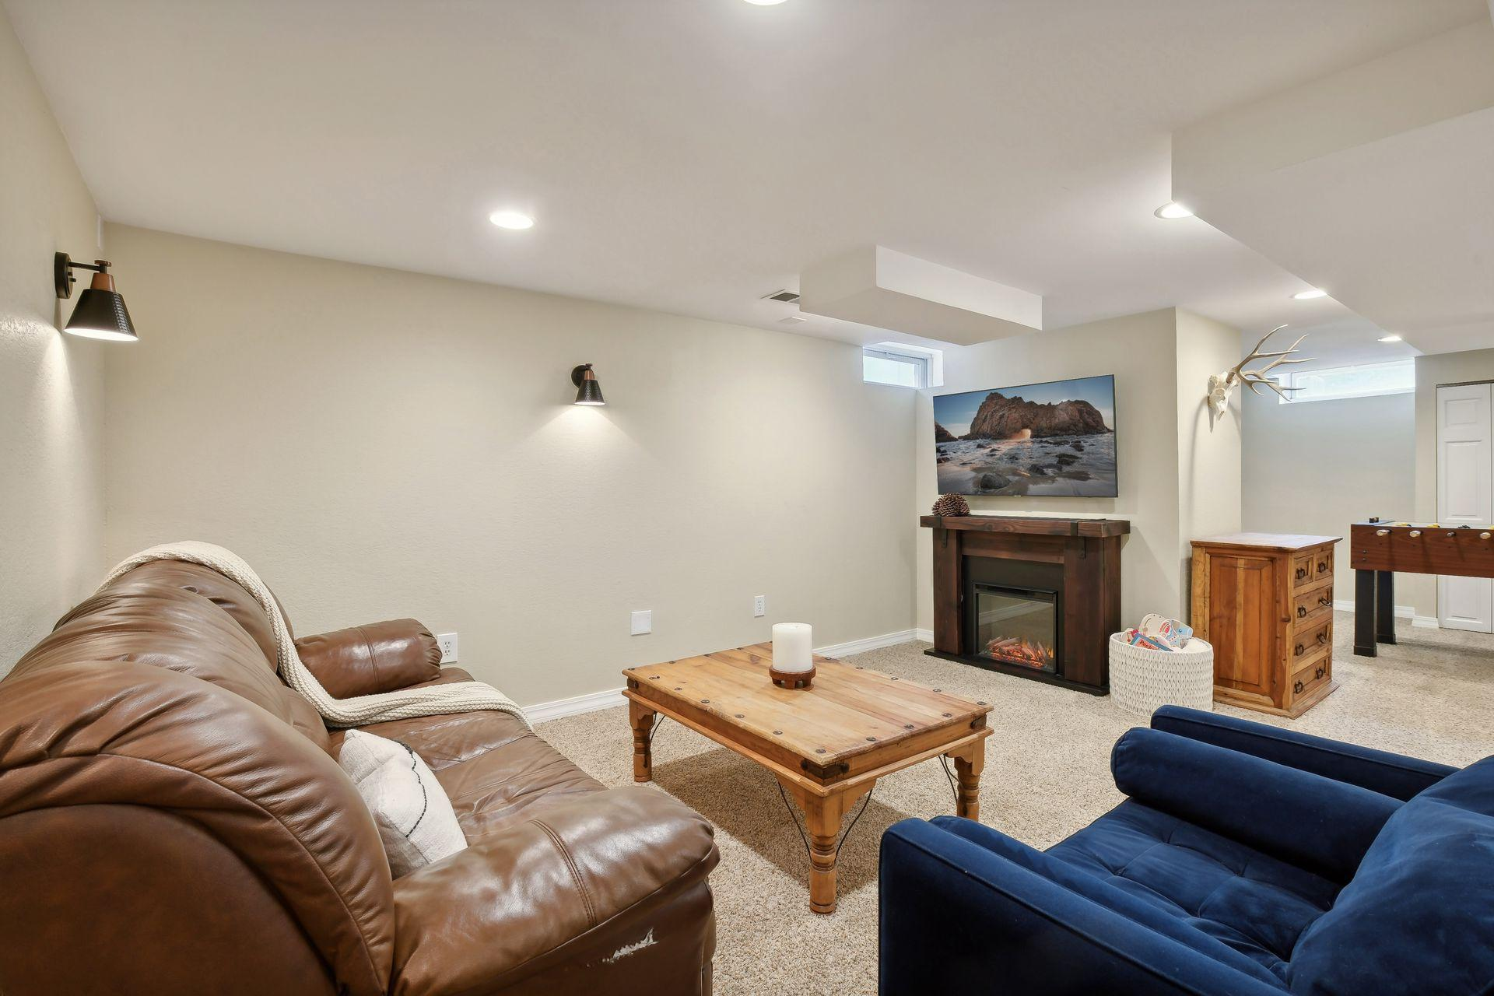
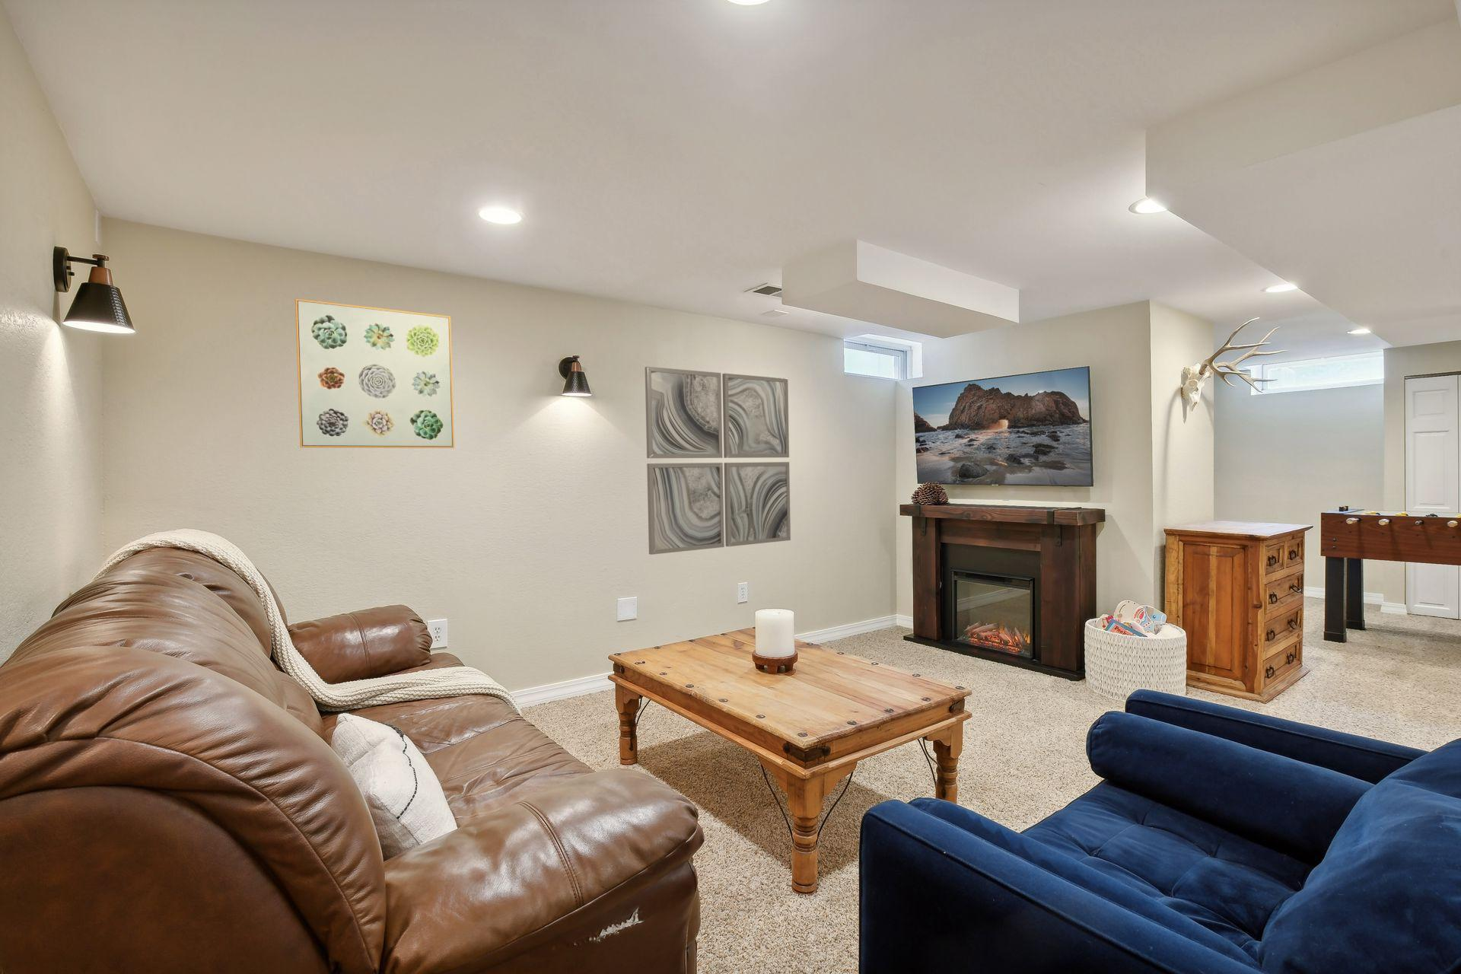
+ wall art [645,366,791,555]
+ wall art [295,298,455,449]
